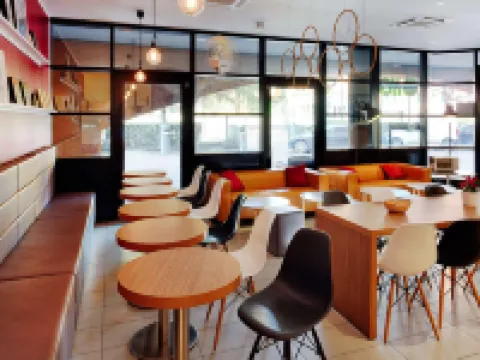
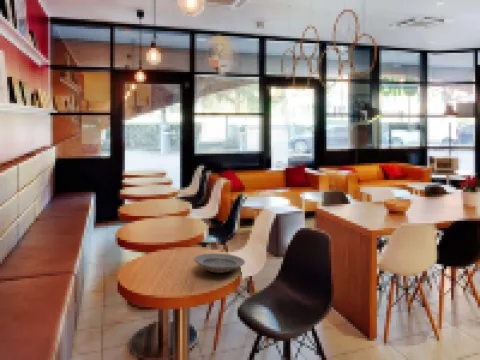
+ plate [193,253,246,274]
